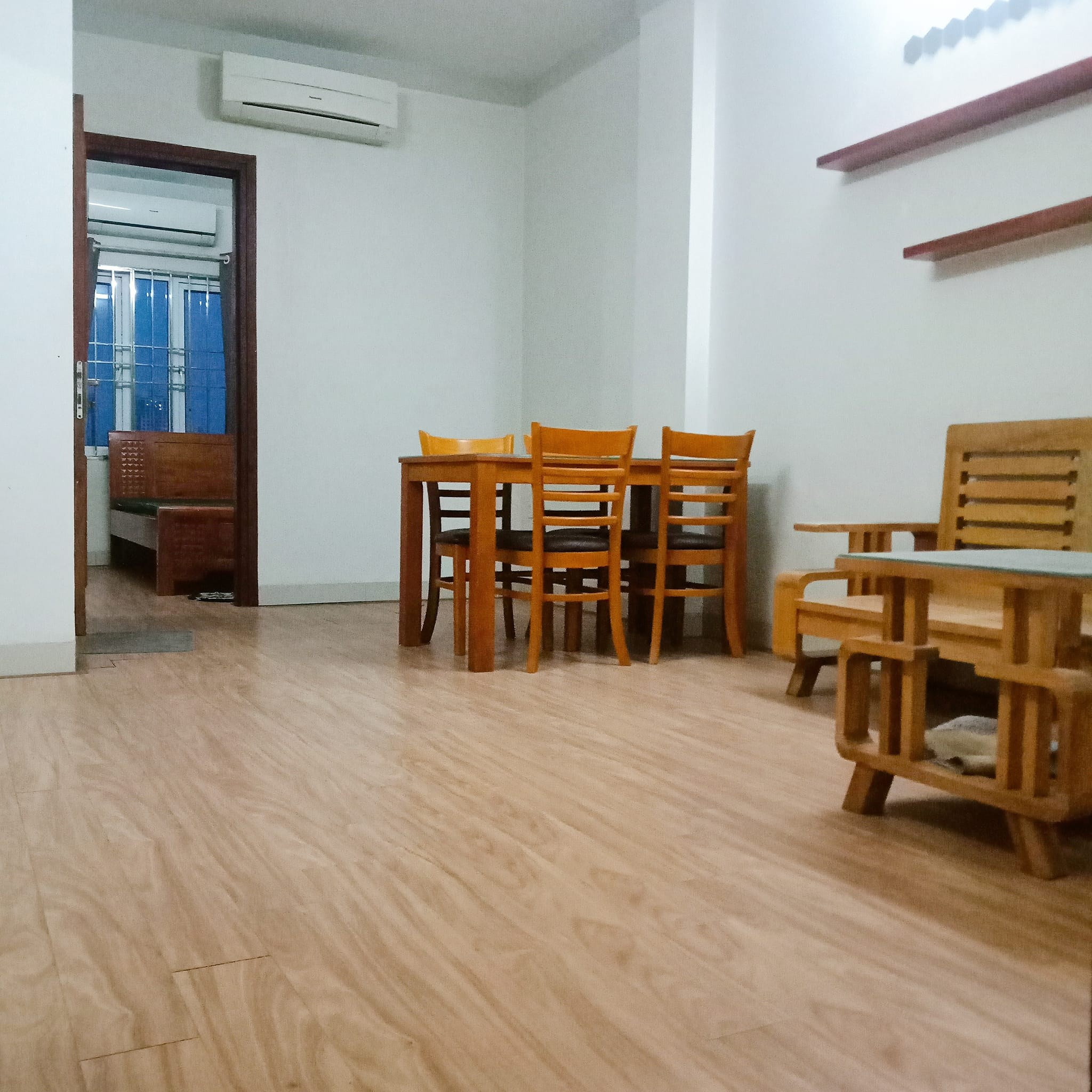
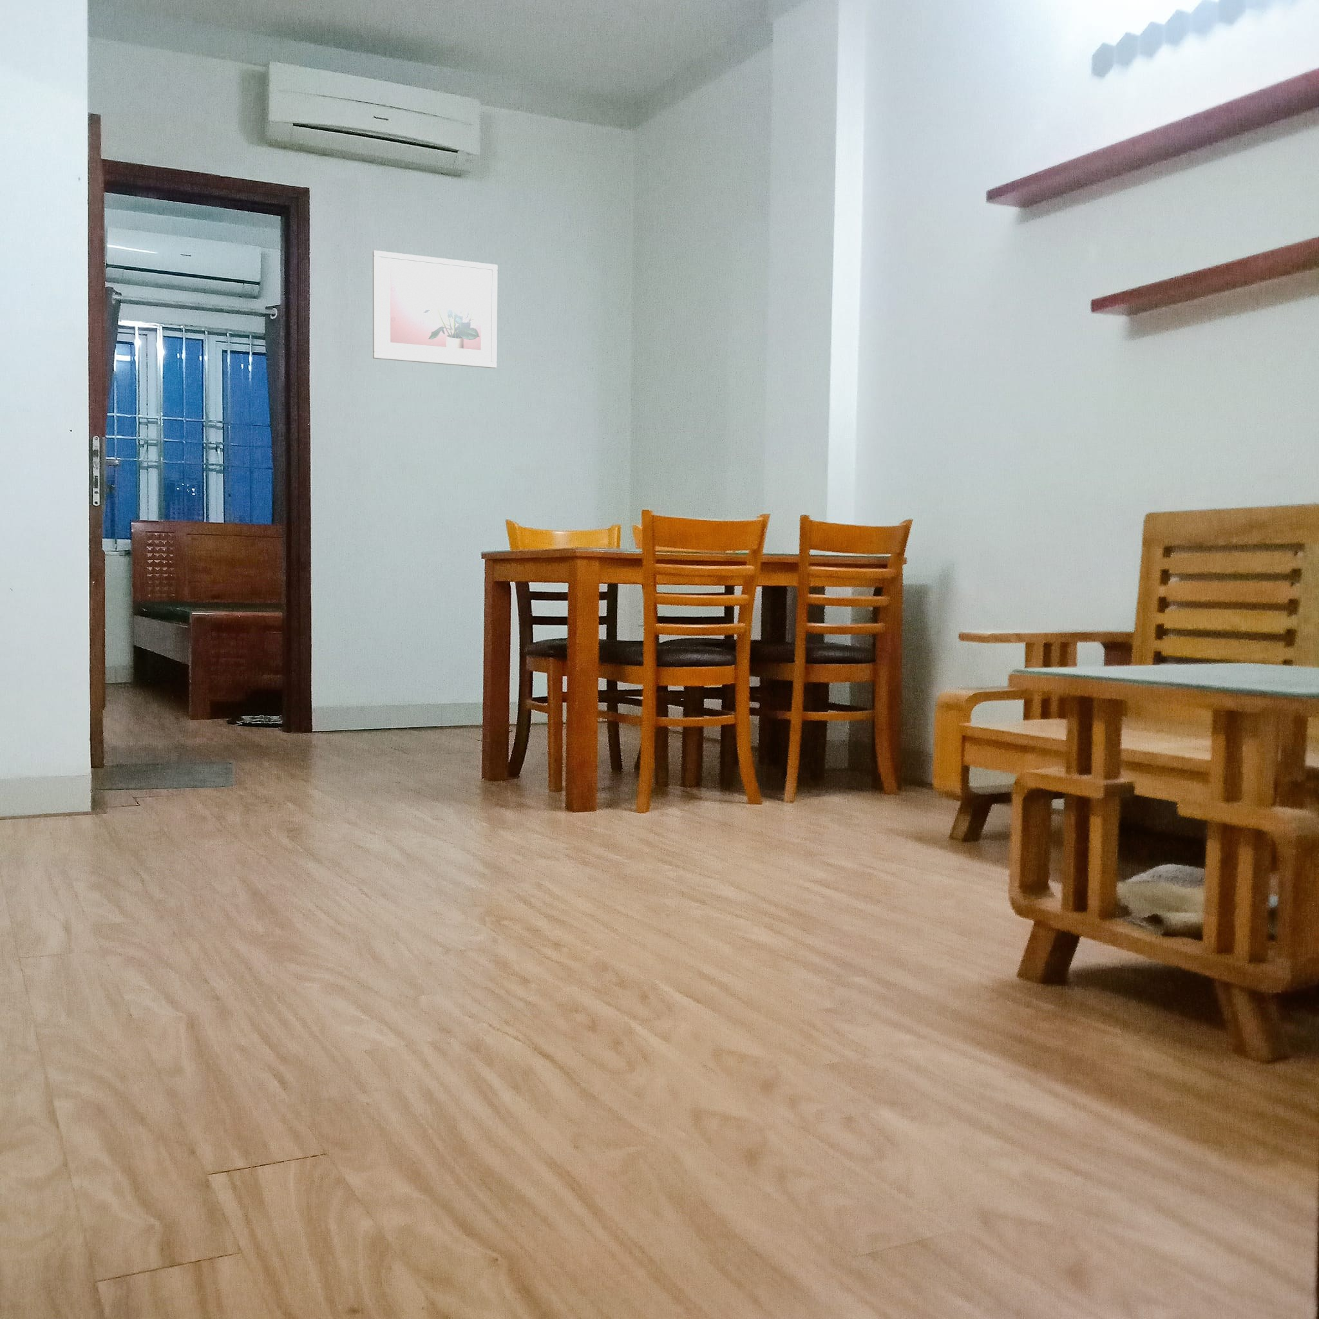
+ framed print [372,250,498,370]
